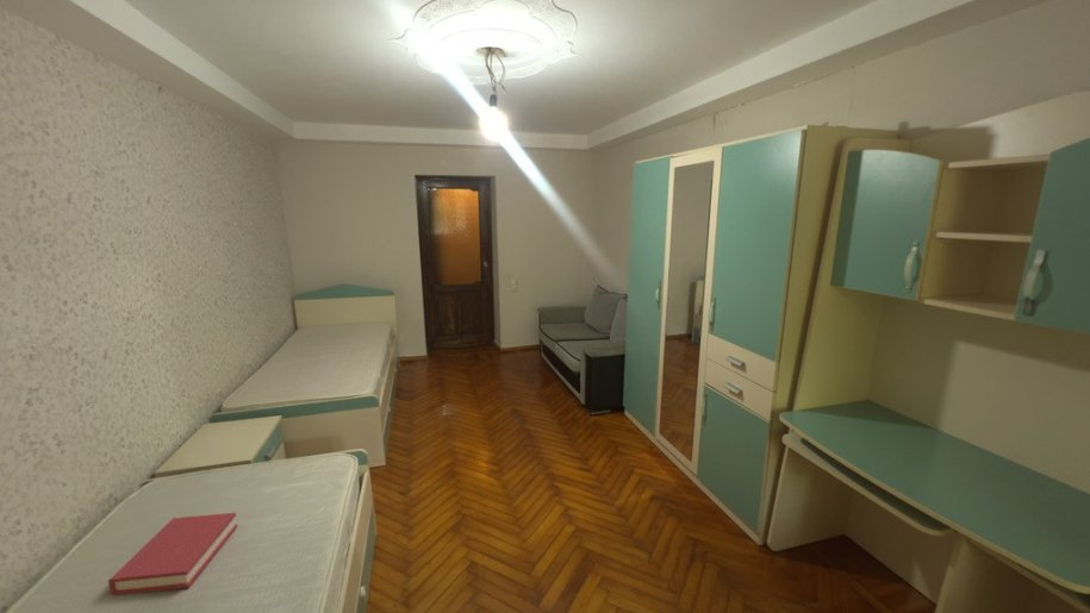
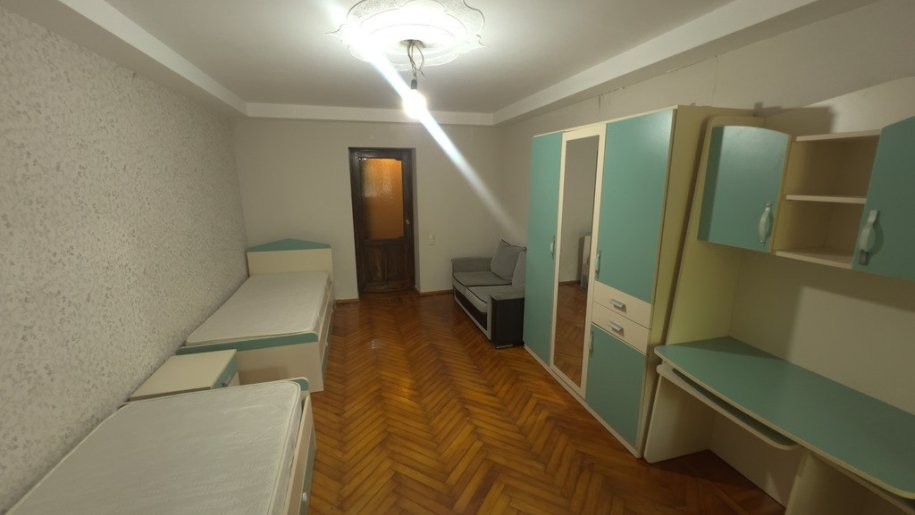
- hardback book [107,512,238,596]
